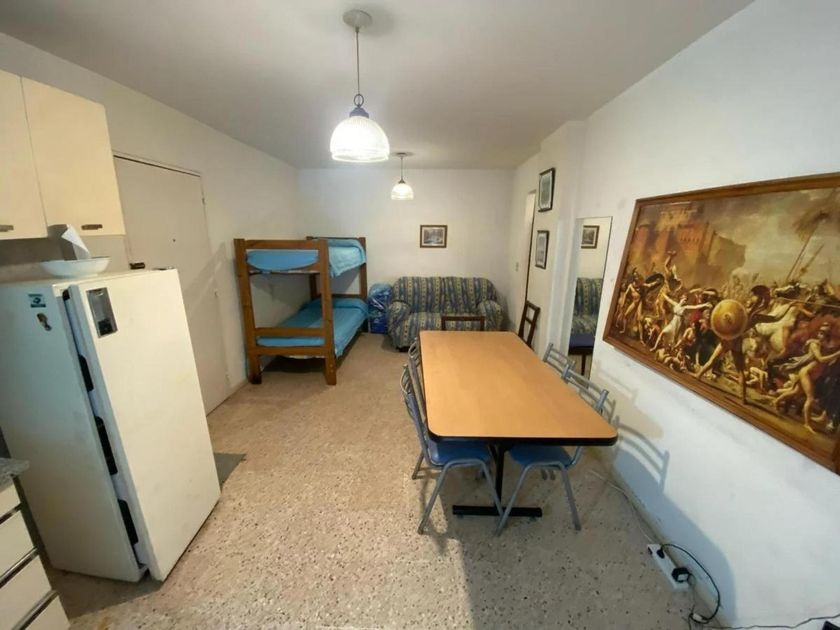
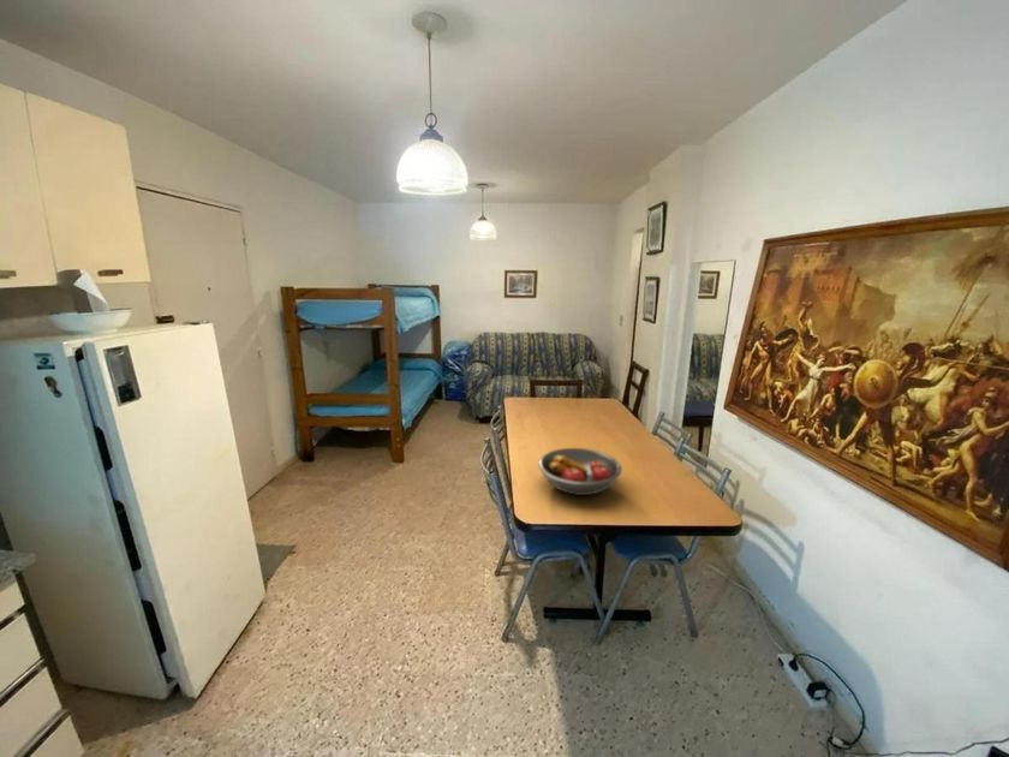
+ fruit bowl [537,447,623,496]
